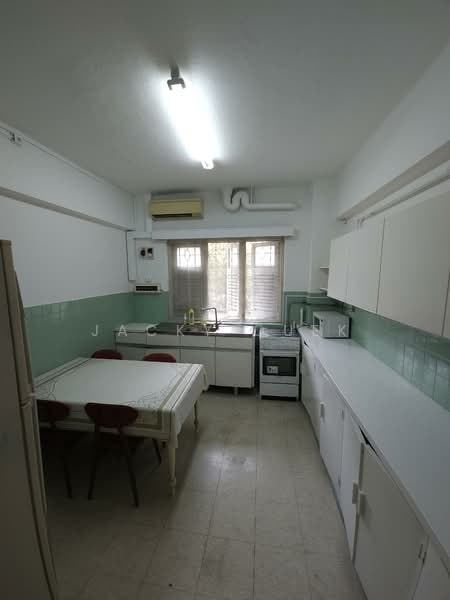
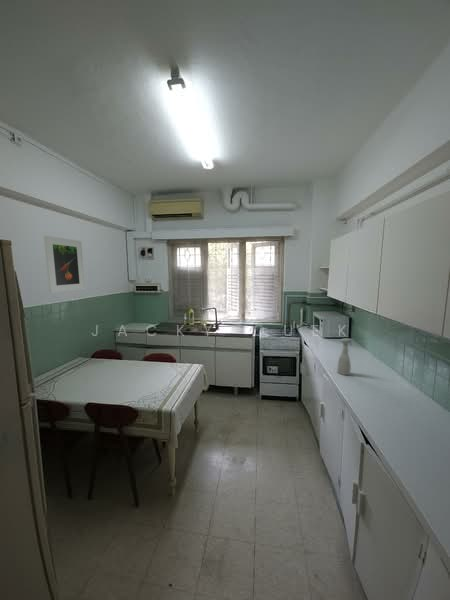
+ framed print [43,235,86,294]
+ spray bottle [336,338,354,376]
